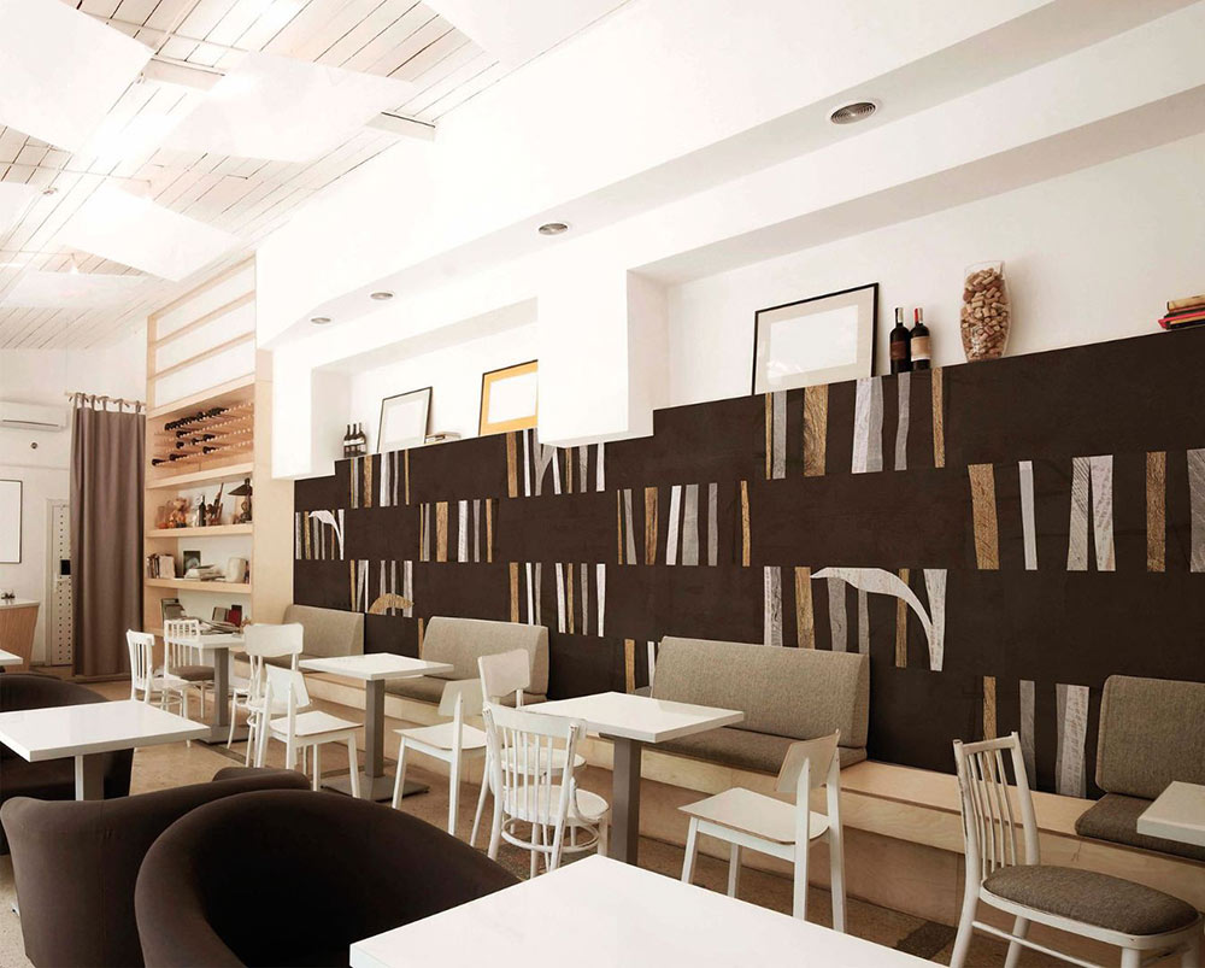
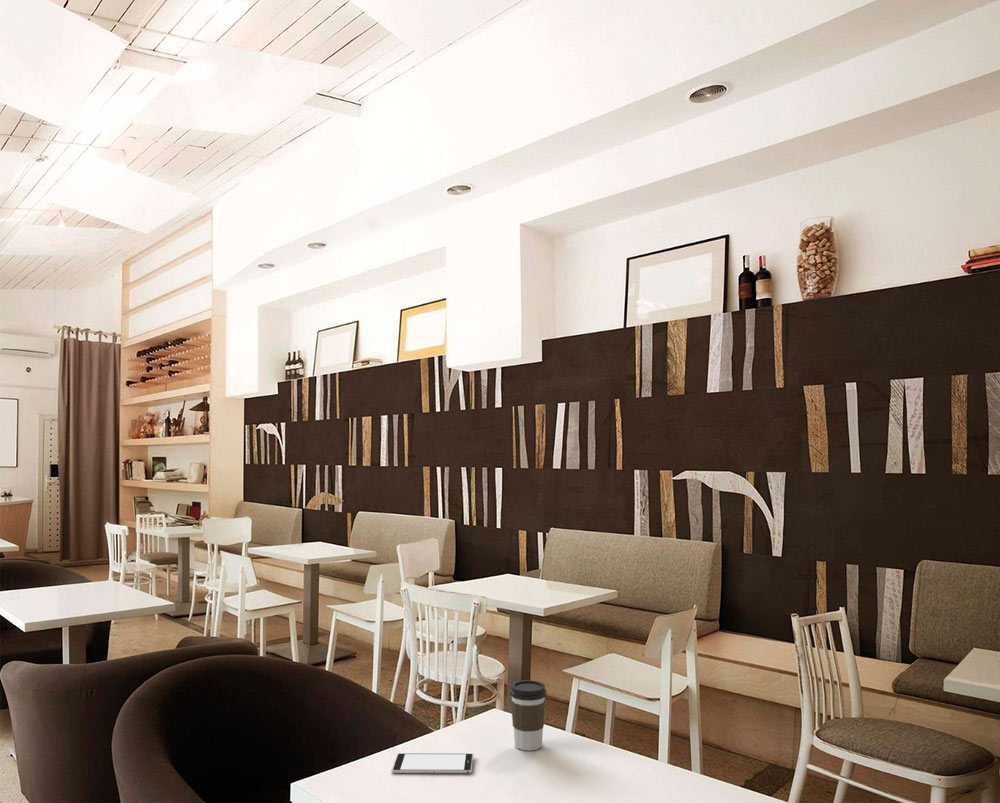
+ smartphone [391,752,474,775]
+ coffee cup [509,679,547,752]
